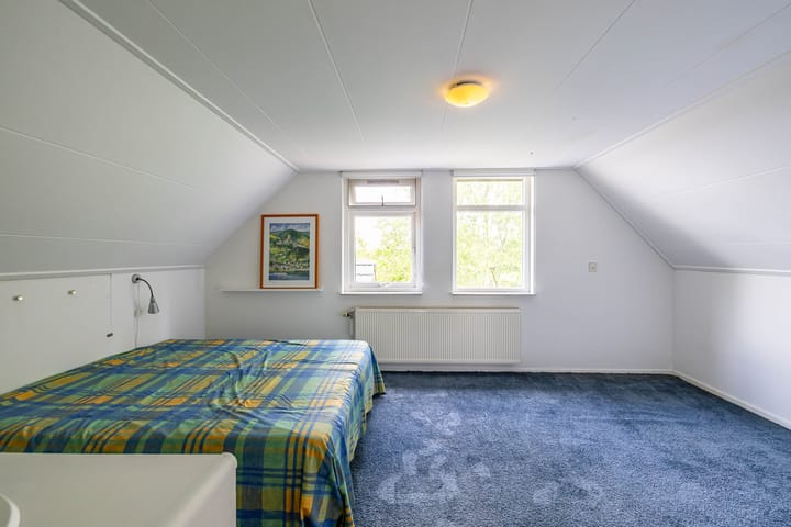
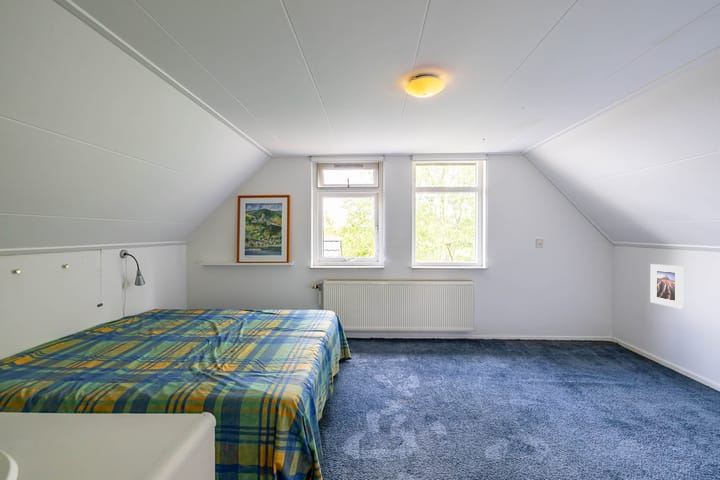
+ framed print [650,263,684,310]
